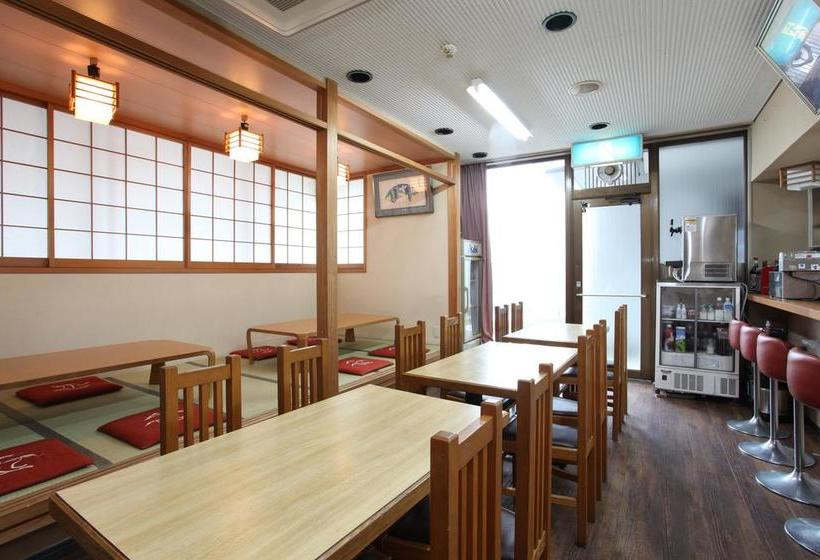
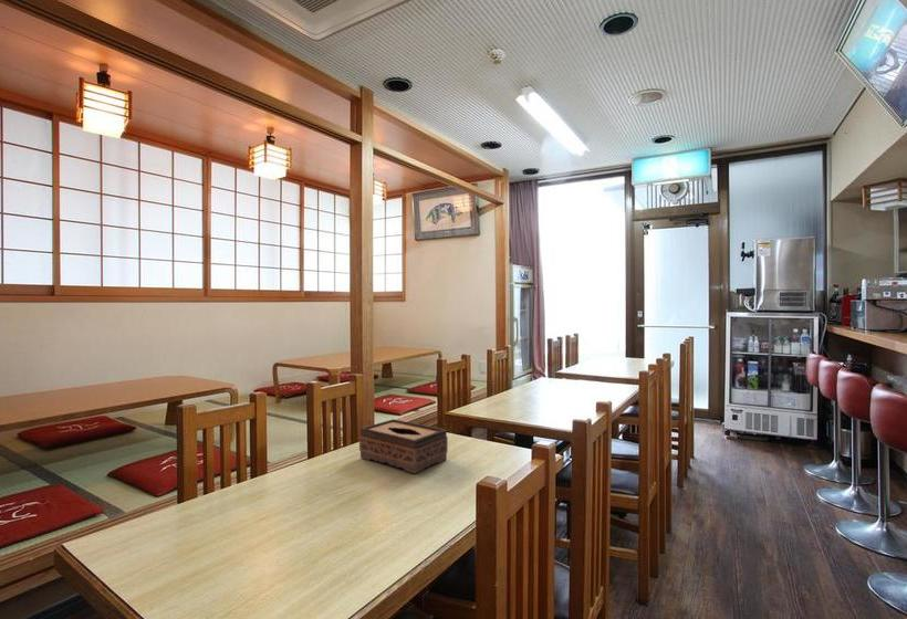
+ tissue box [358,418,449,474]
